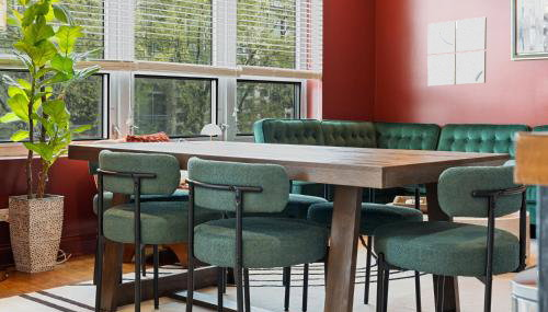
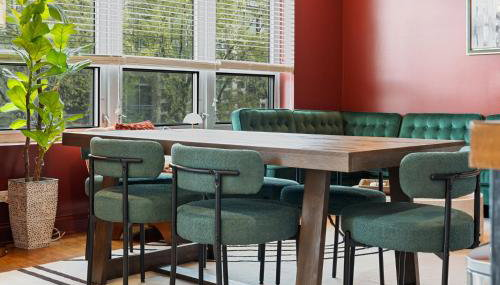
- wall art [426,16,488,86]
